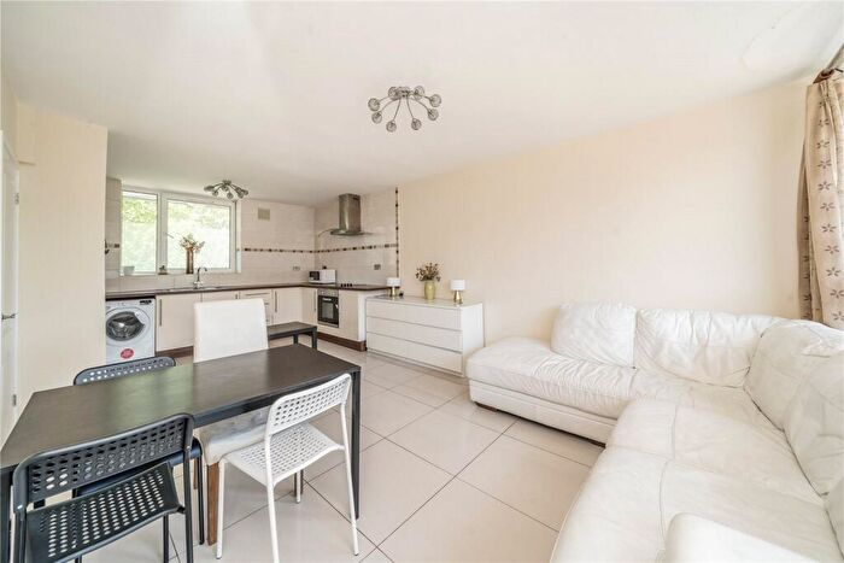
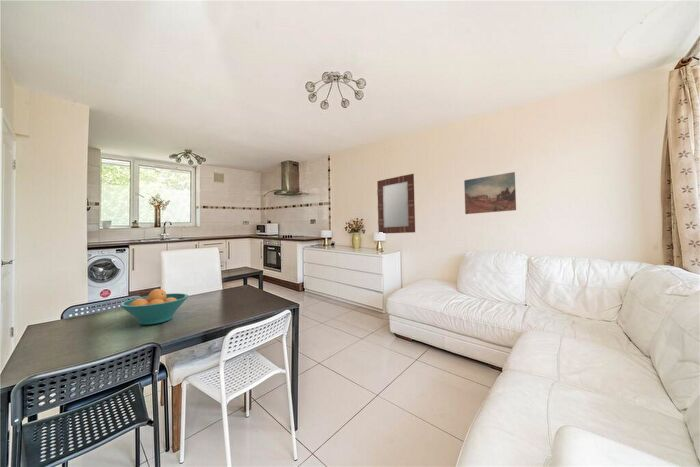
+ wall art [463,171,517,215]
+ home mirror [376,173,416,234]
+ fruit bowl [119,288,189,326]
